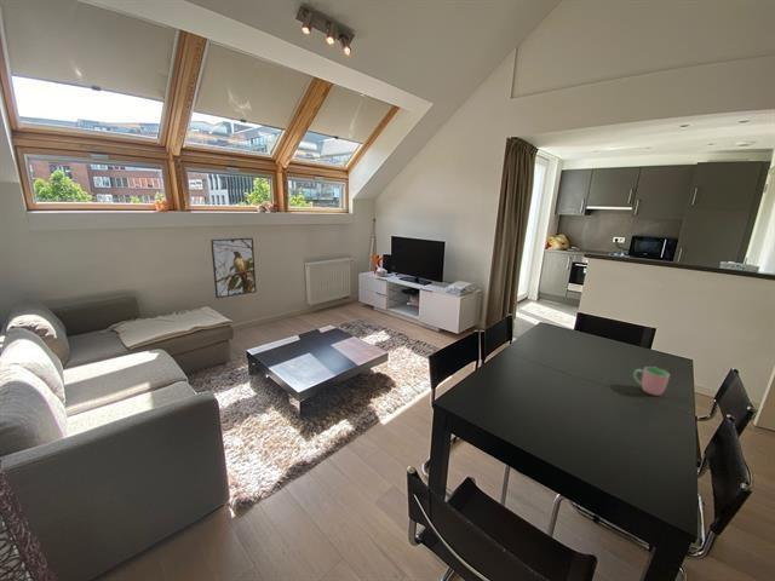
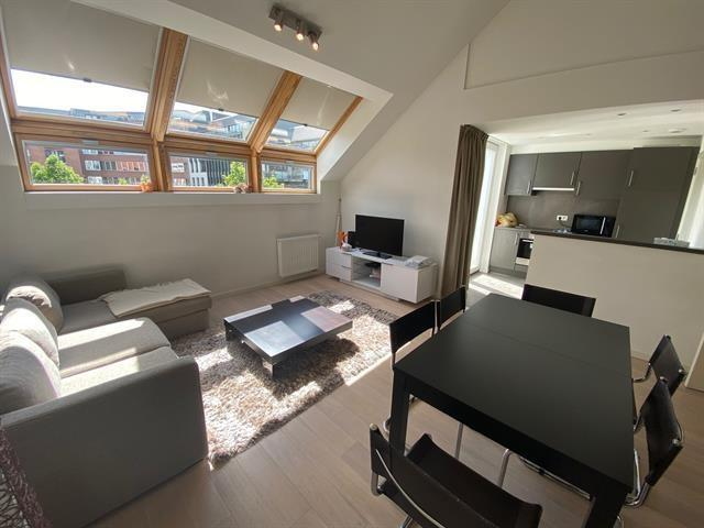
- cup [632,366,671,397]
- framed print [209,237,258,299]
